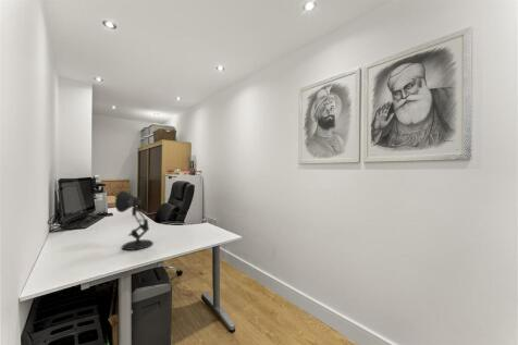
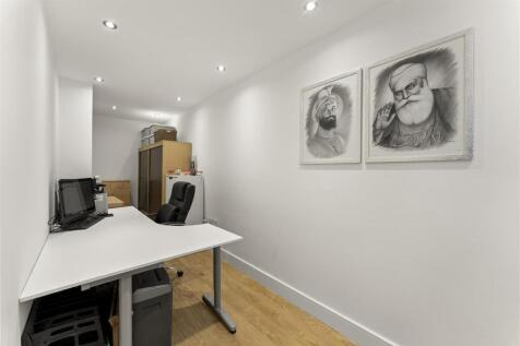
- desk lamp [114,189,155,251]
